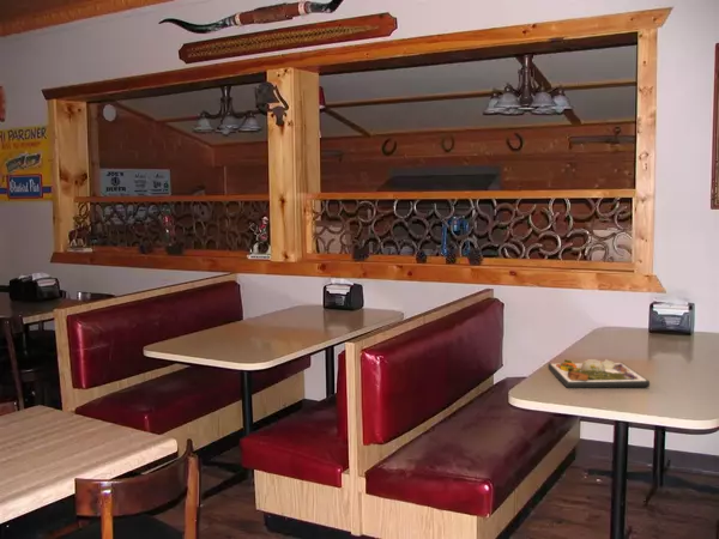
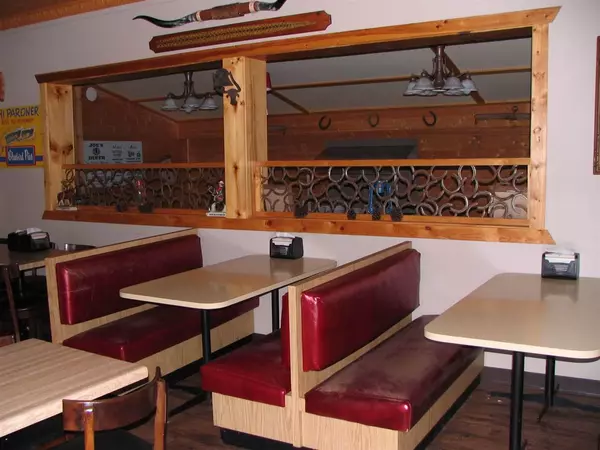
- dinner plate [546,358,651,389]
